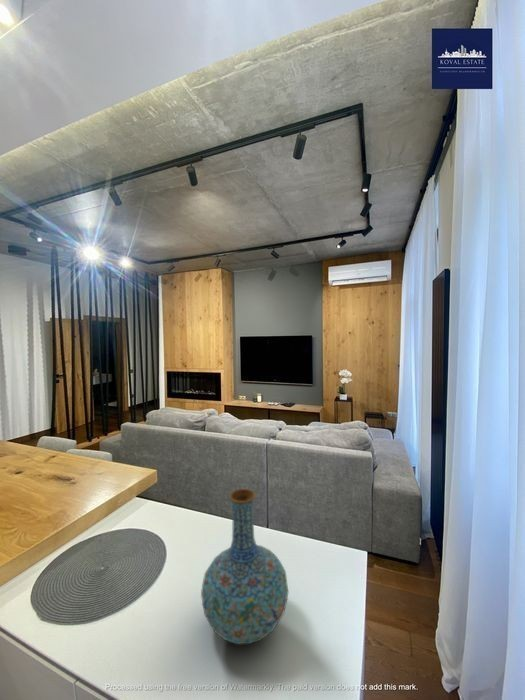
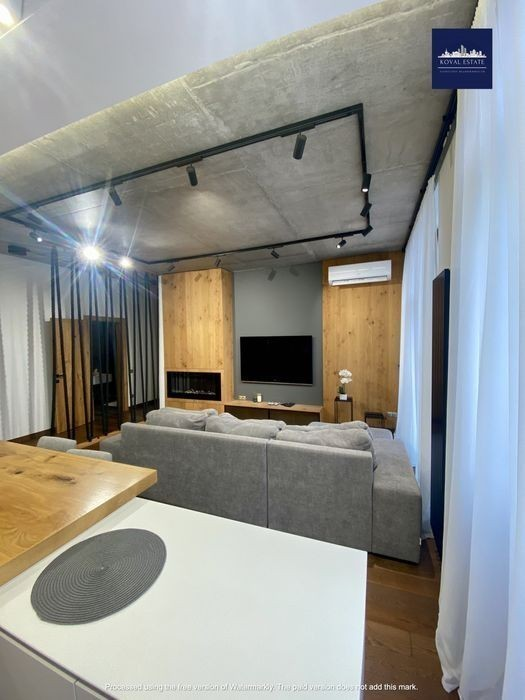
- vase [200,488,289,645]
